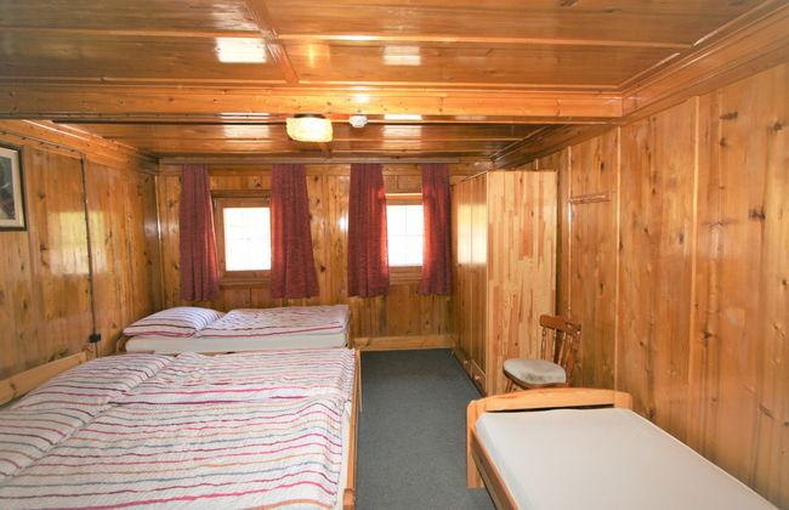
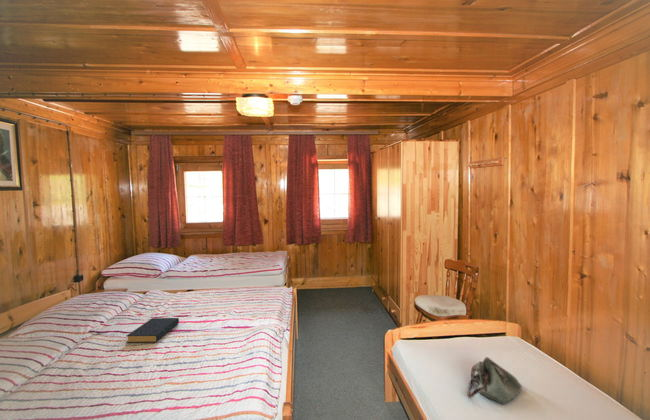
+ hardback book [126,317,180,344]
+ shoulder bag [466,356,523,406]
